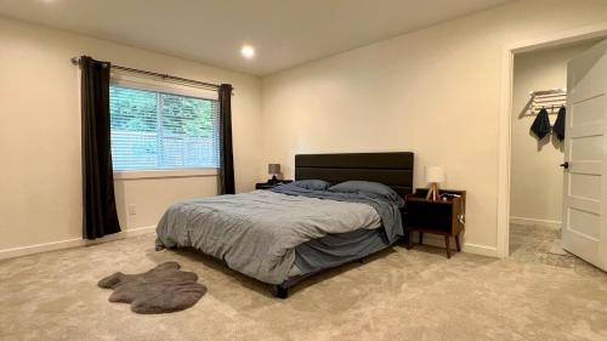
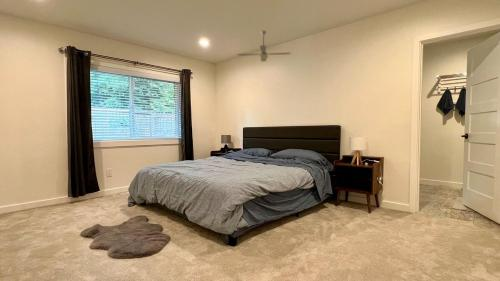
+ ceiling fan [236,30,291,62]
